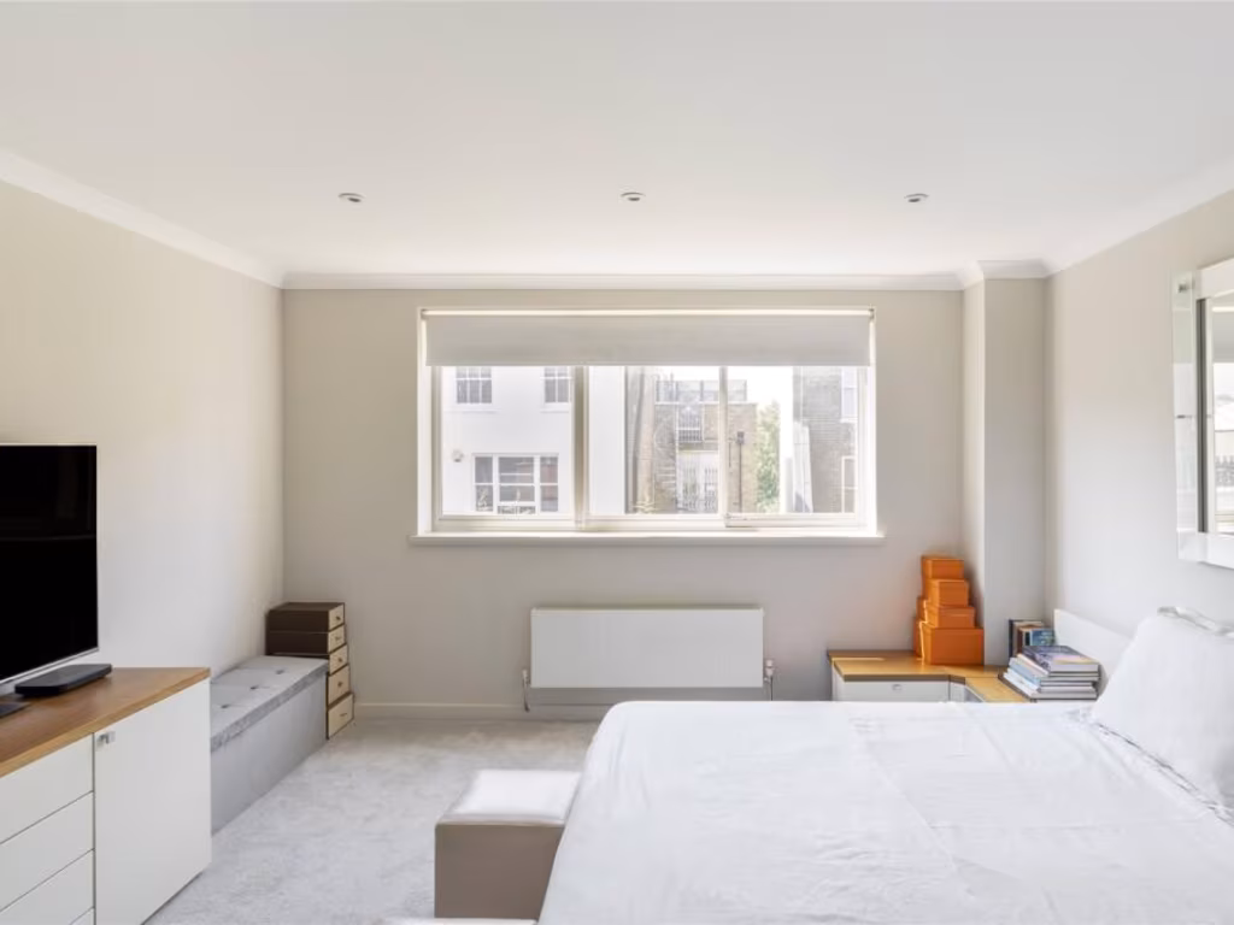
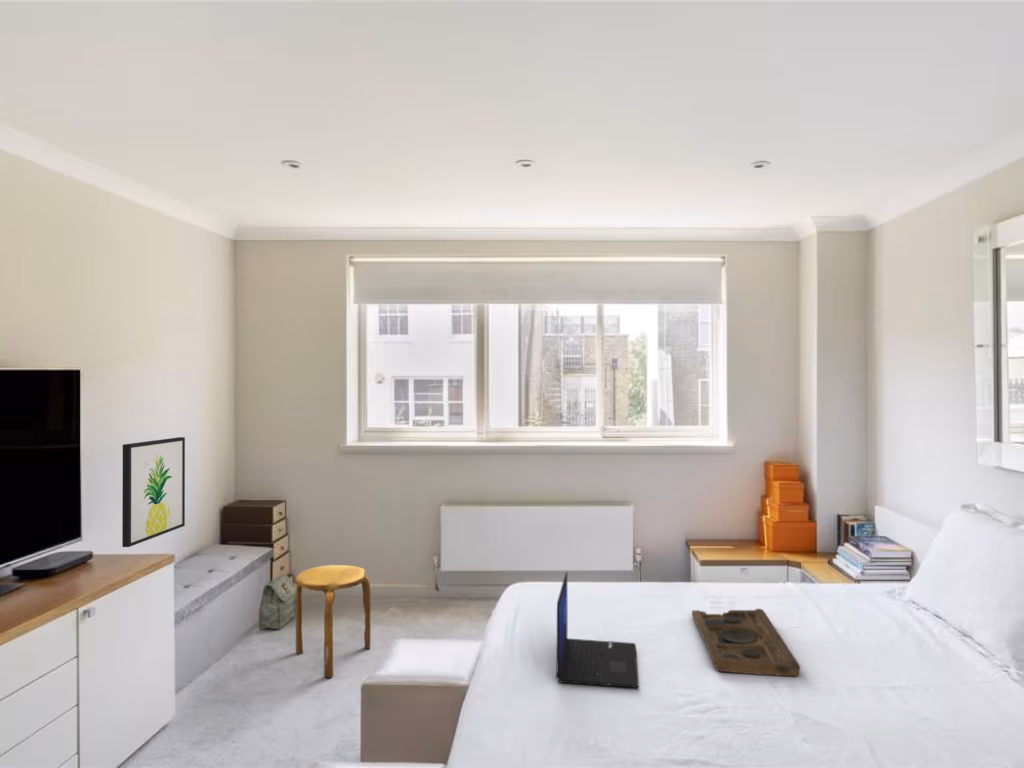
+ stool [293,564,372,679]
+ bag [258,573,297,631]
+ wall art [121,436,186,548]
+ decorative tray [691,608,801,677]
+ laptop [555,571,640,689]
